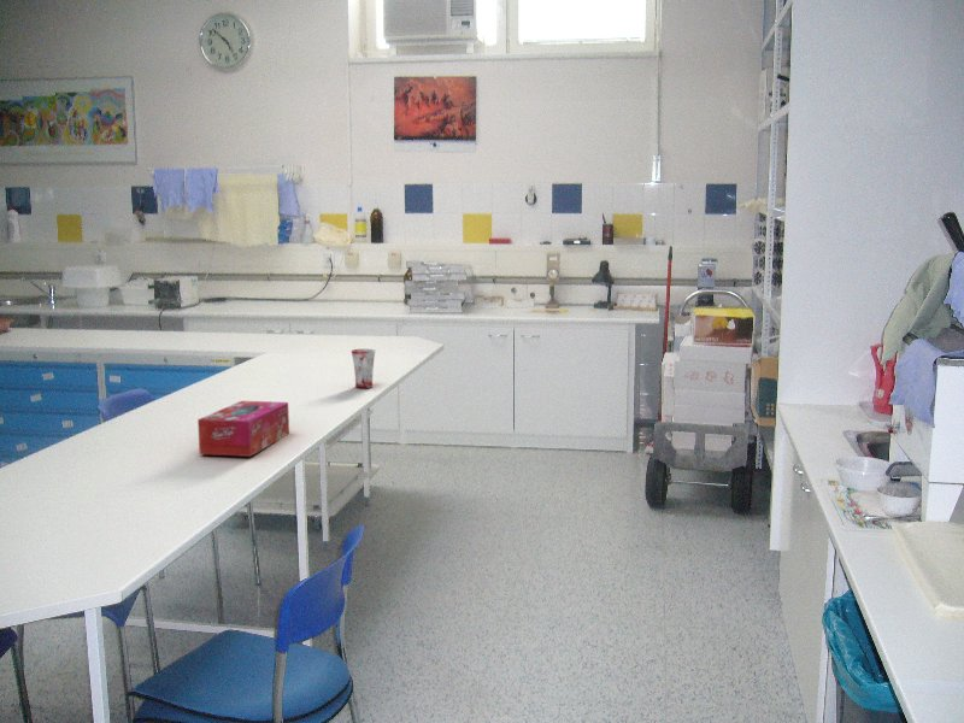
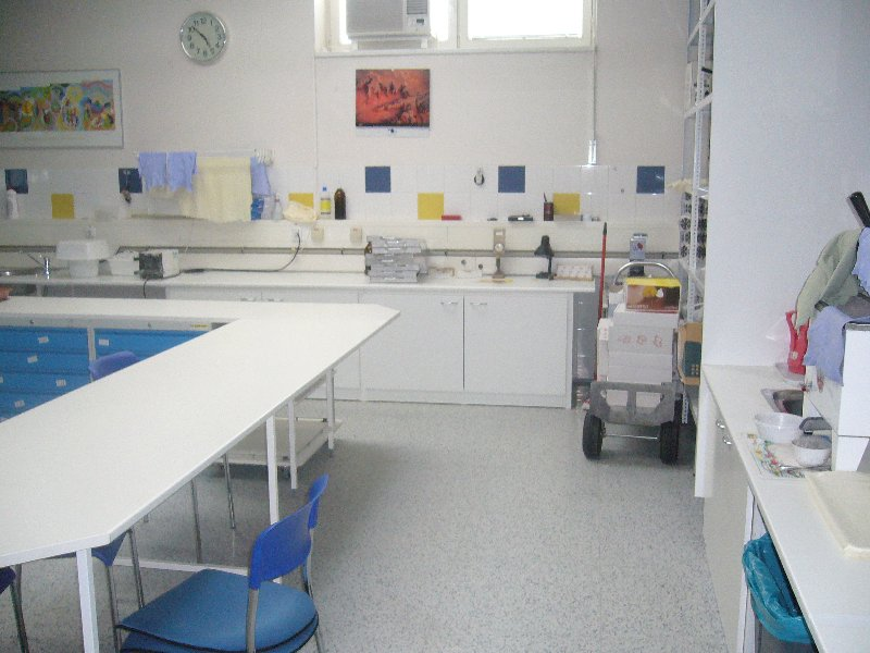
- tissue box [196,400,290,458]
- mug [351,348,377,389]
